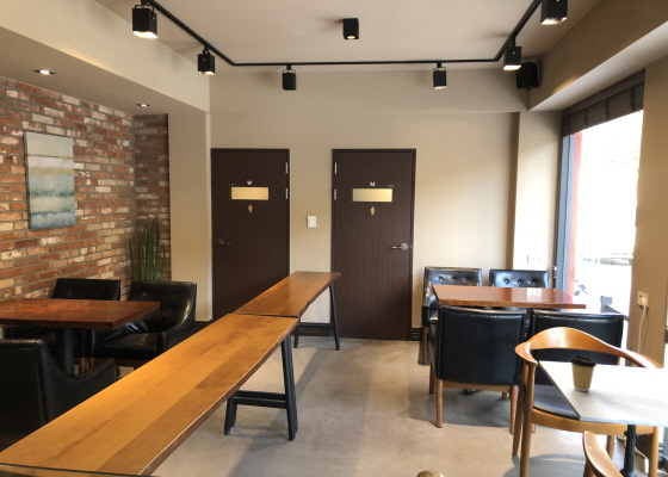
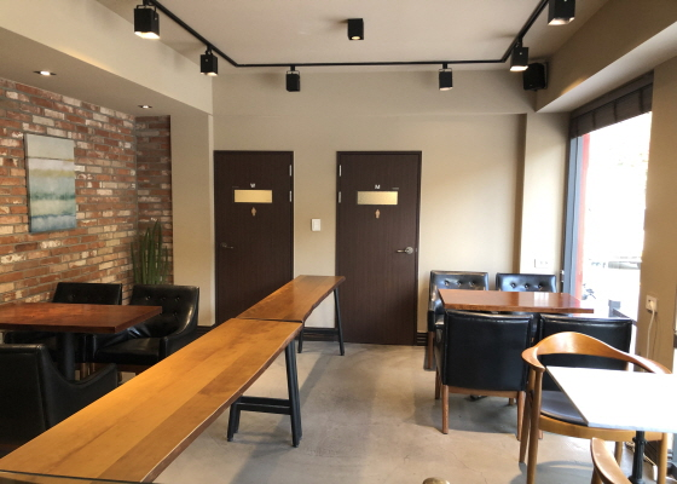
- coffee cup [569,354,598,392]
